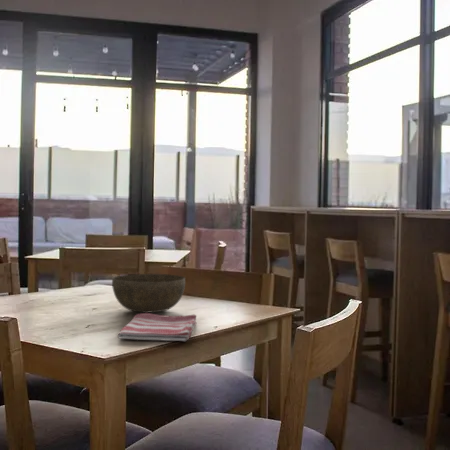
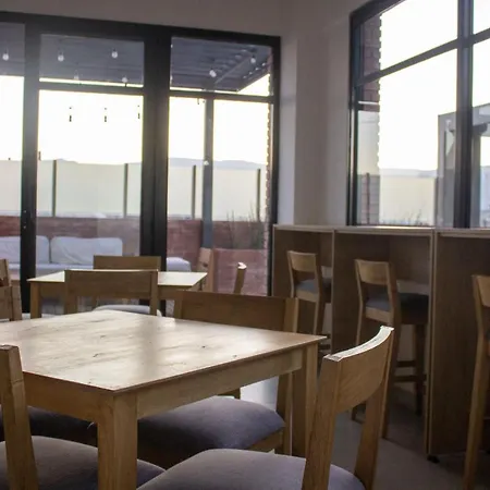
- bowl [111,273,186,313]
- dish towel [117,312,197,342]
